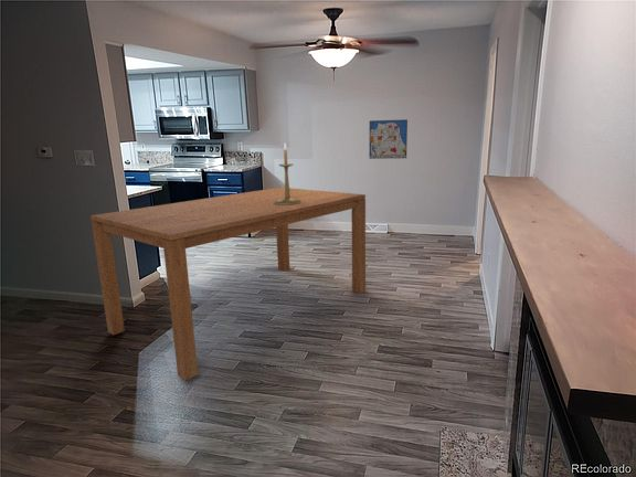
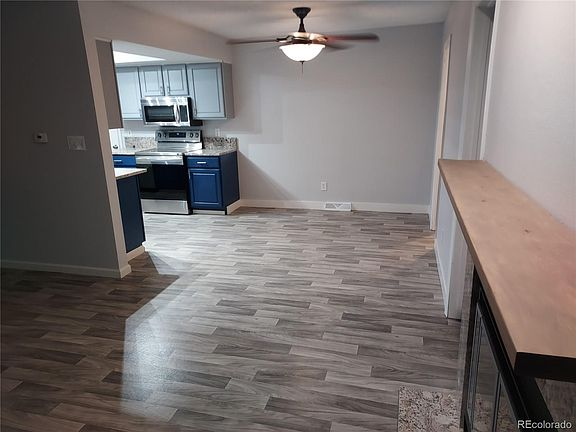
- candlestick [274,141,301,205]
- dining table [89,187,367,382]
- wall art [369,118,409,160]
